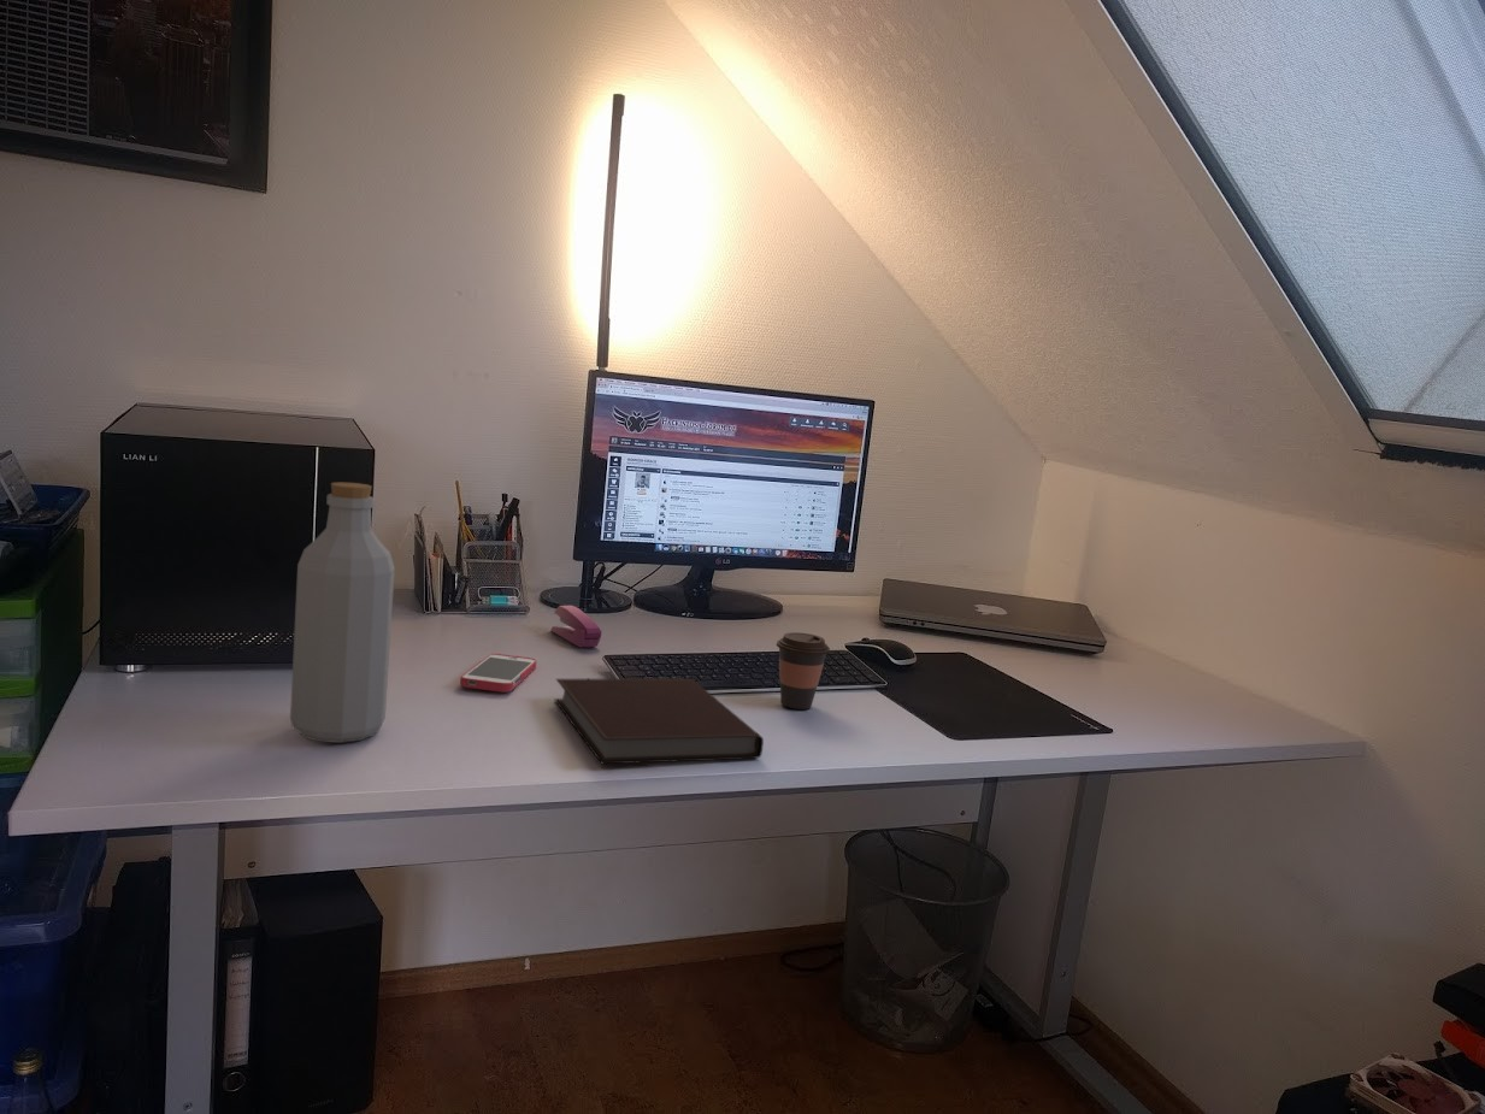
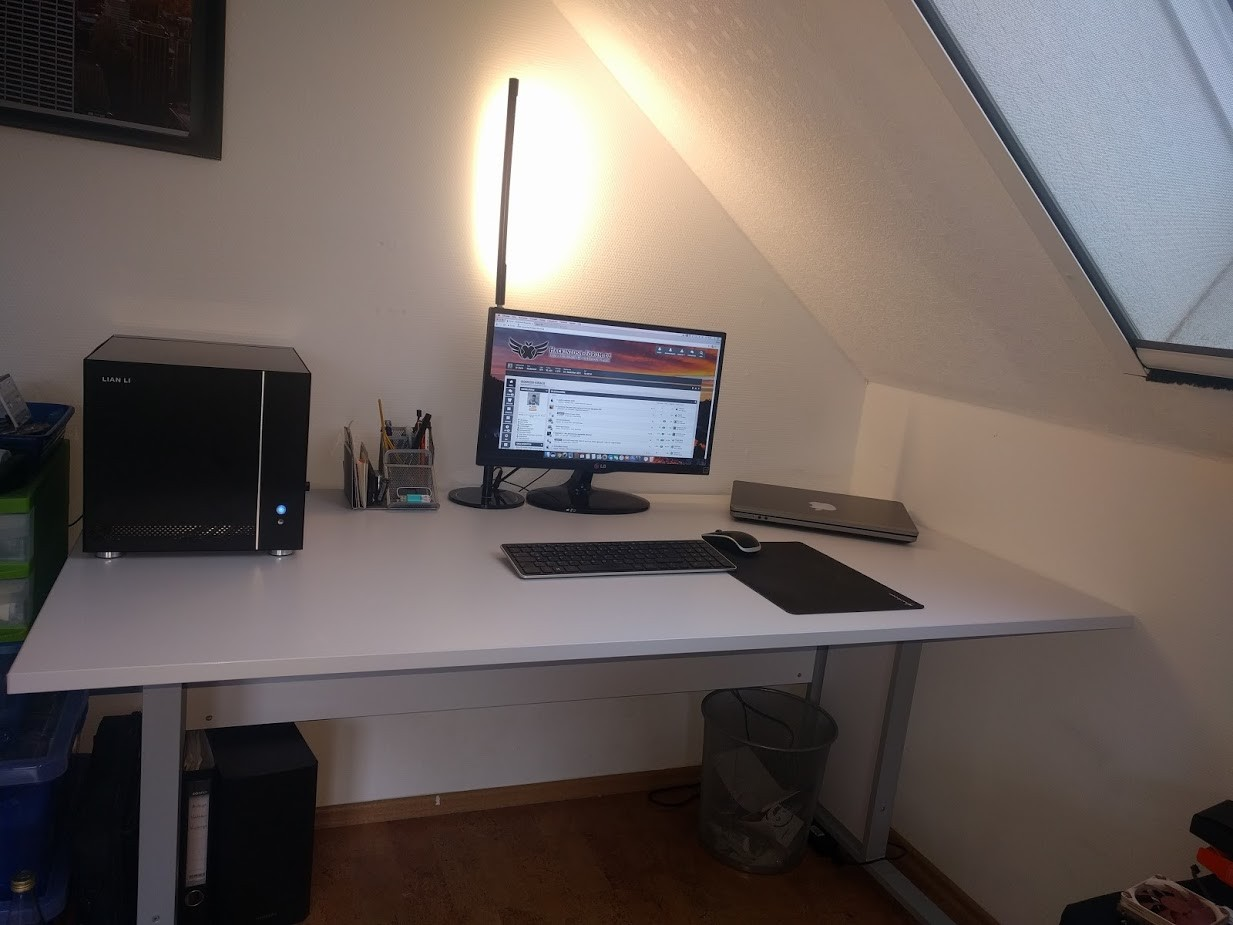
- bottle [289,482,396,744]
- coffee cup [776,631,831,711]
- smartphone [459,653,537,694]
- notebook [553,678,765,765]
- stapler [549,605,602,648]
